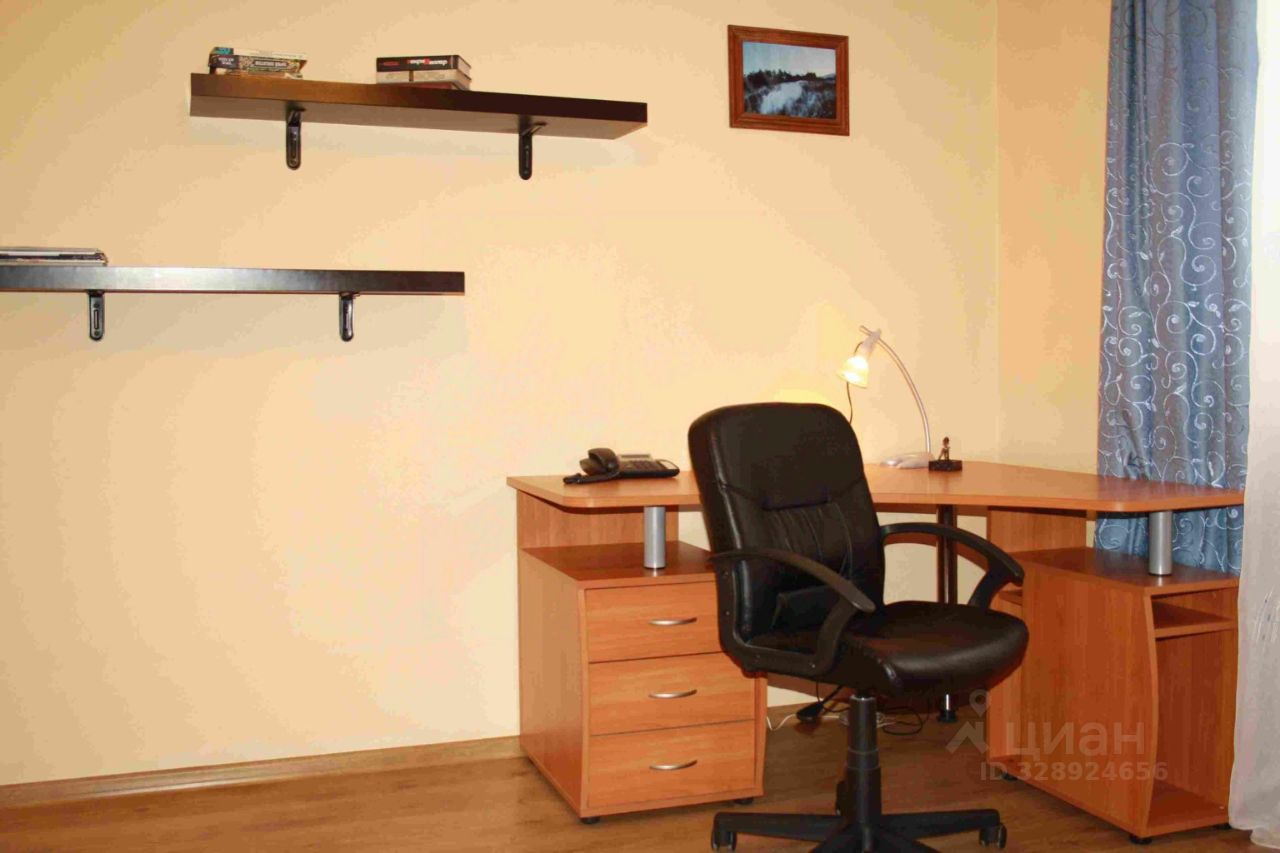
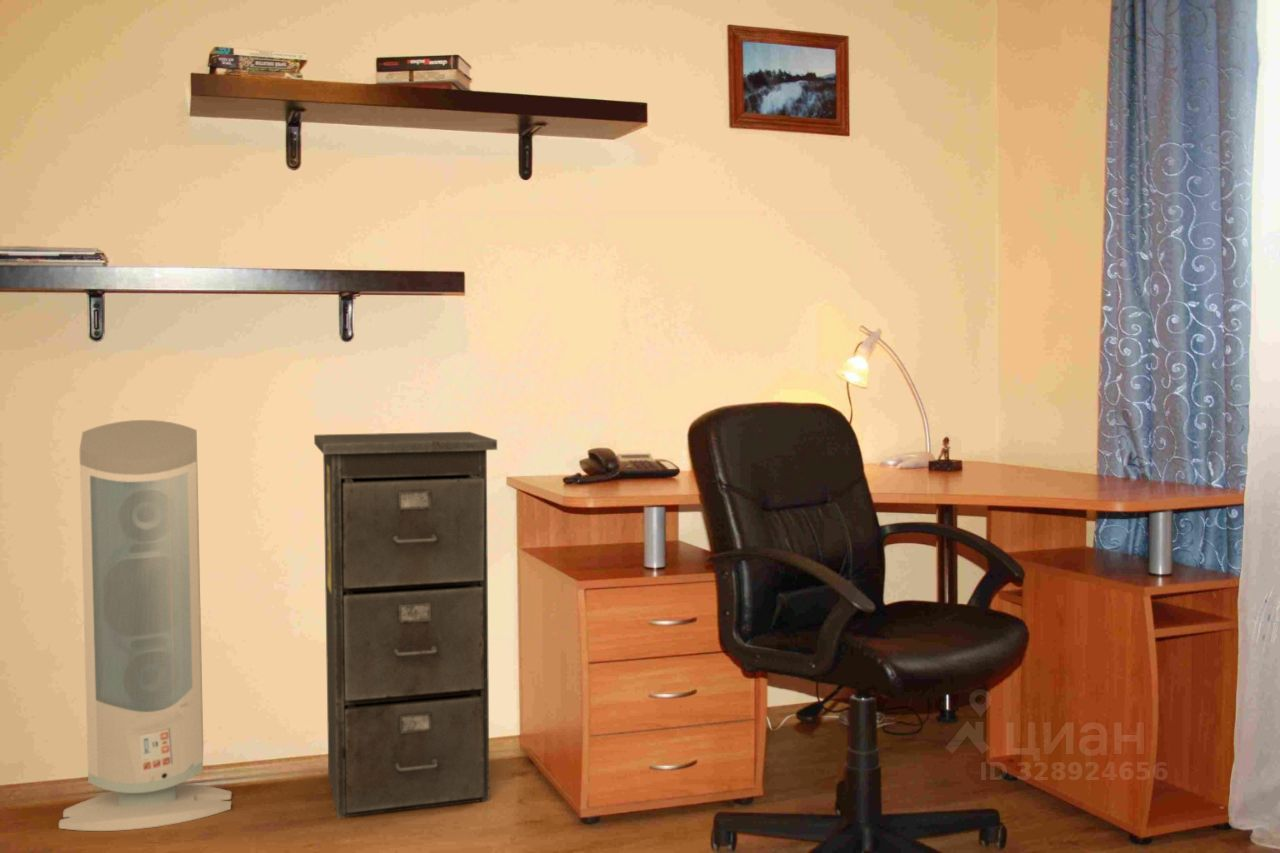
+ filing cabinet [313,431,498,820]
+ air purifier [58,419,233,832]
